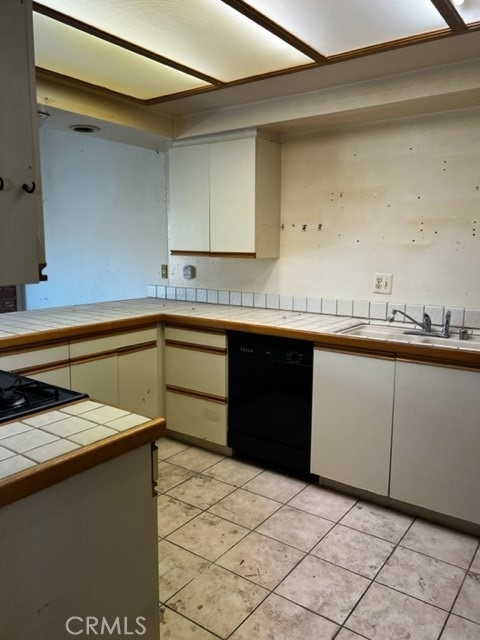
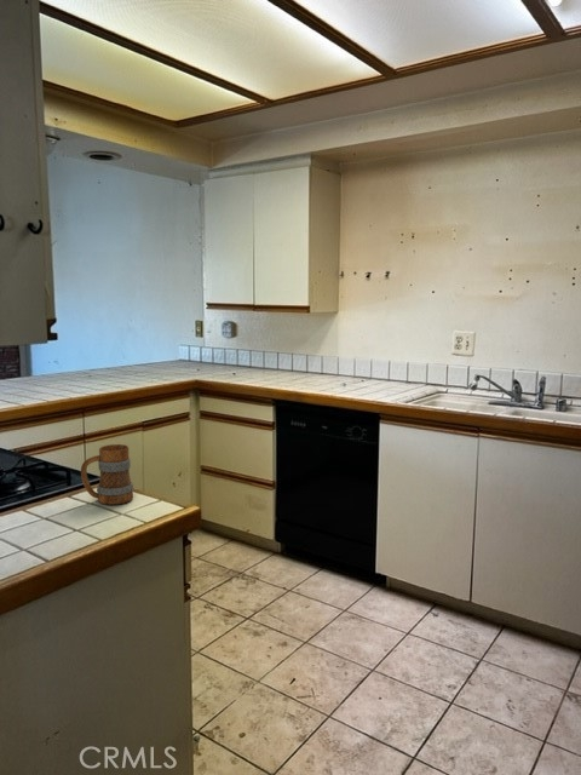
+ mug [80,443,134,506]
